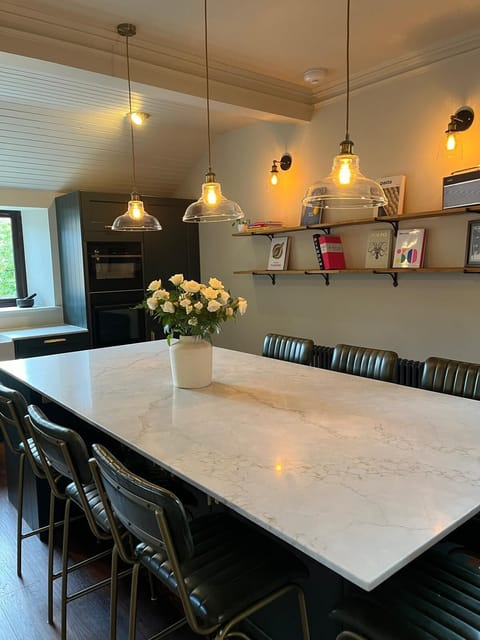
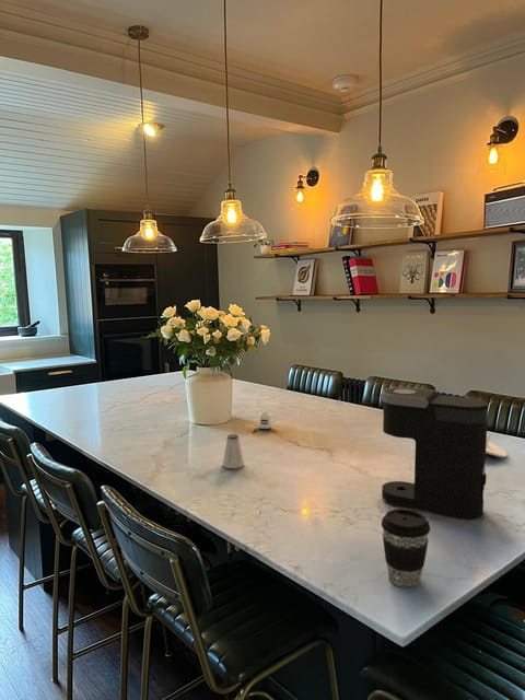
+ coffee cup [381,508,431,588]
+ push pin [486,433,508,458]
+ coffee maker [380,386,489,521]
+ mug [252,411,277,434]
+ saltshaker [222,433,245,469]
